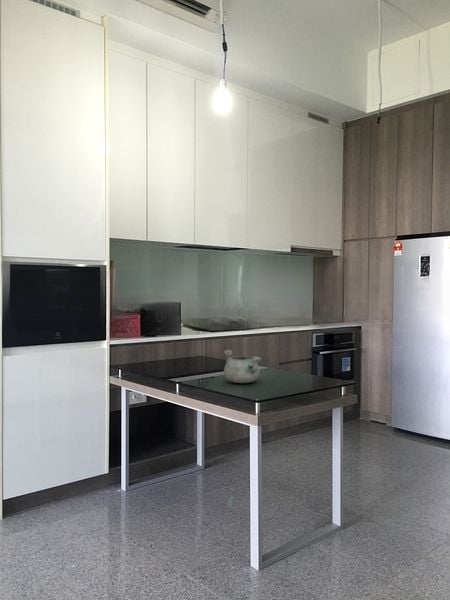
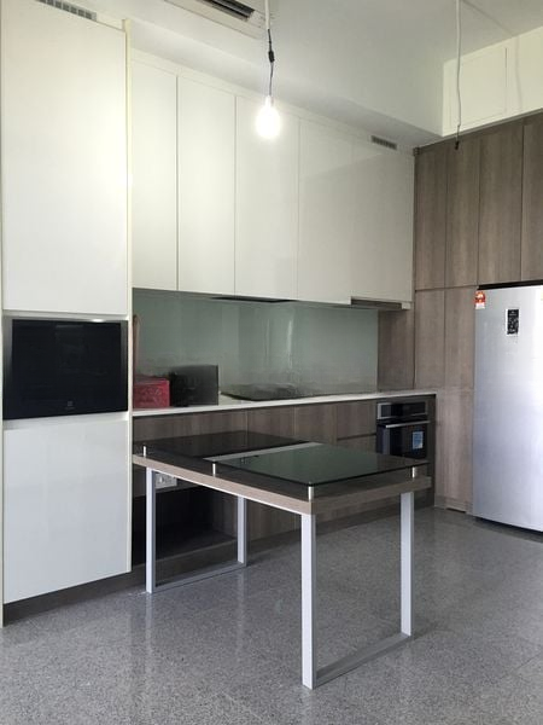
- decorative bowl [223,349,262,384]
